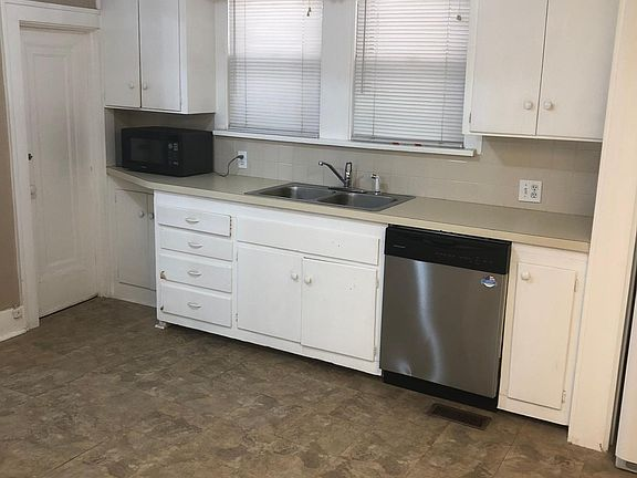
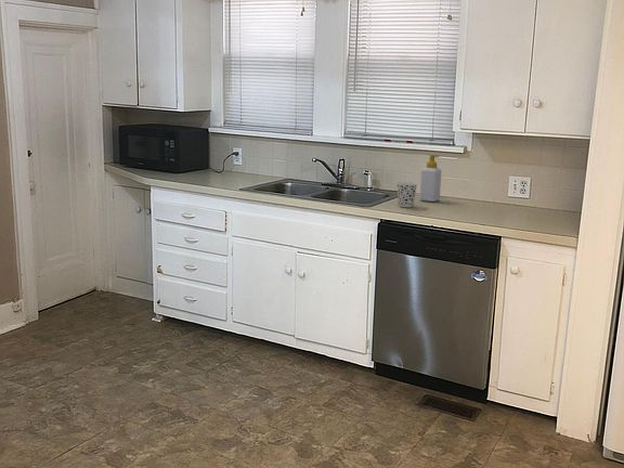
+ soap bottle [418,154,442,203]
+ cup [395,181,418,208]
